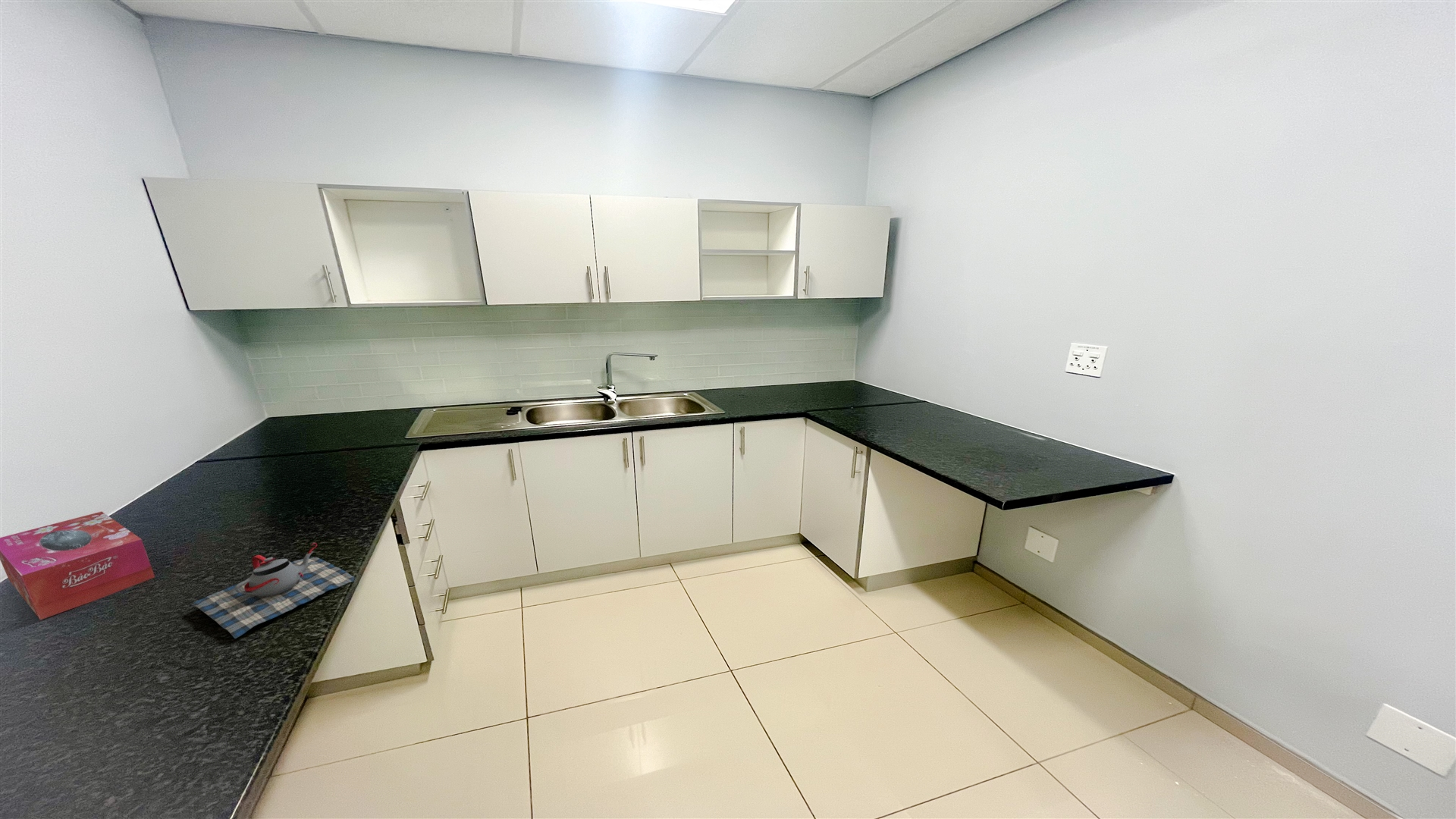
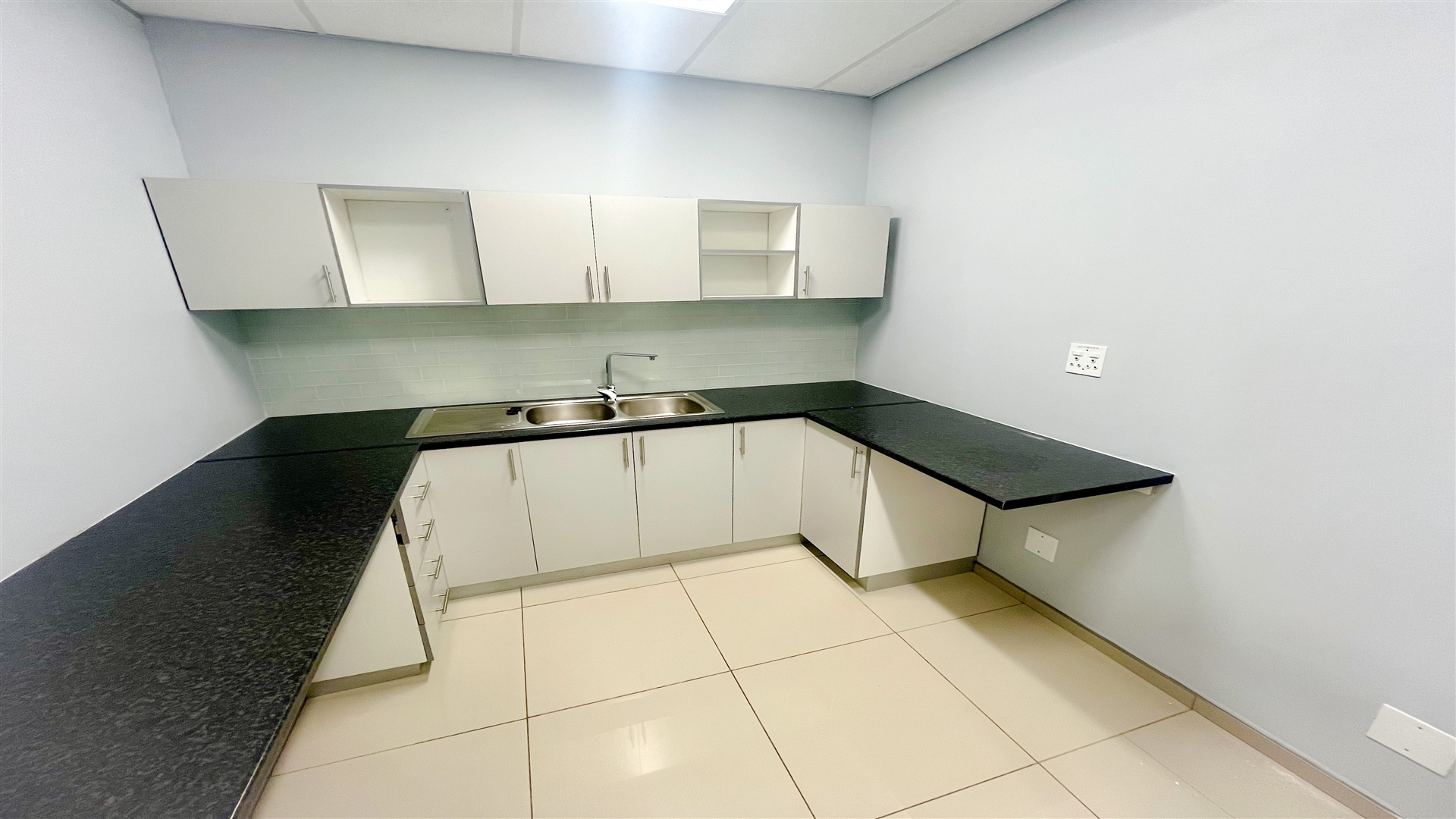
- teapot [190,542,356,639]
- tissue box [0,511,155,620]
